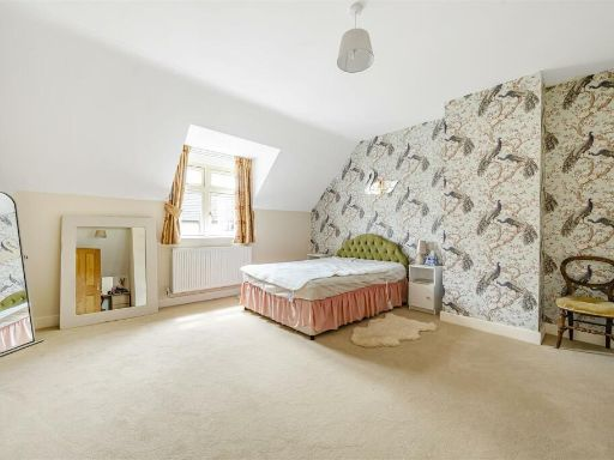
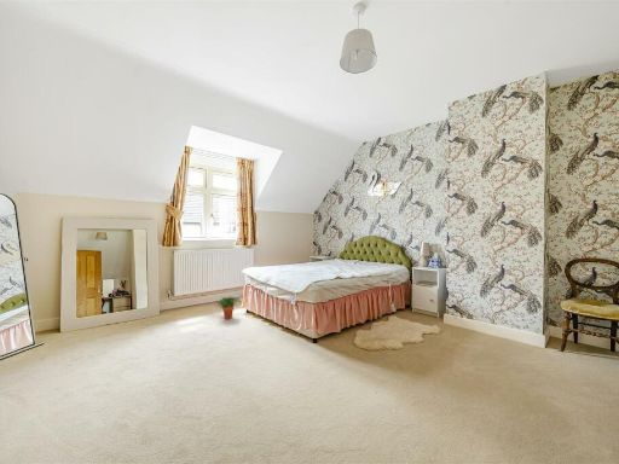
+ potted plant [215,296,241,320]
